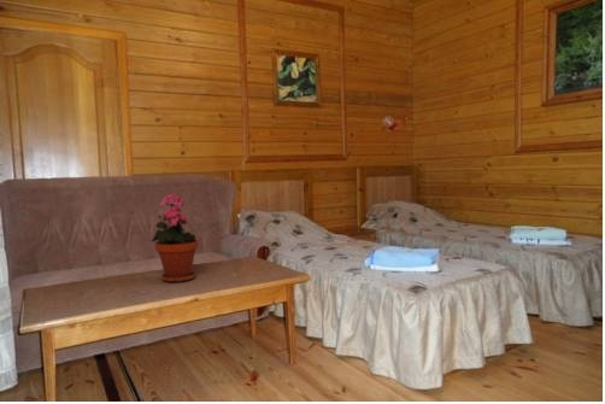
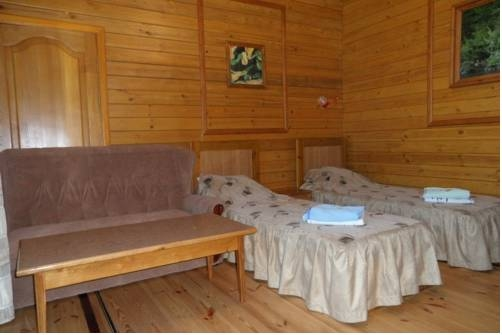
- potted plant [151,192,200,283]
